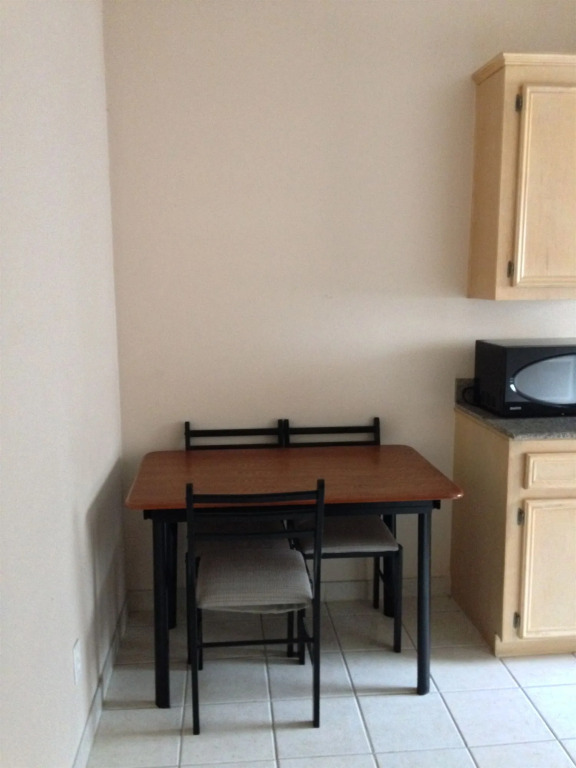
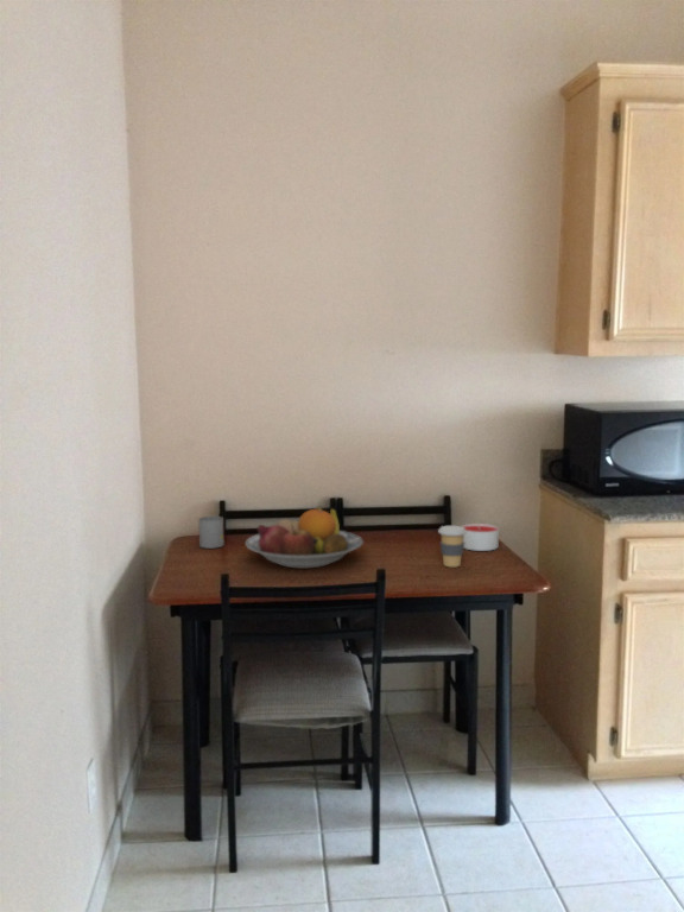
+ coffee cup [437,525,467,569]
+ candle [461,522,500,552]
+ mug [197,515,226,550]
+ fruit bowl [245,505,365,570]
